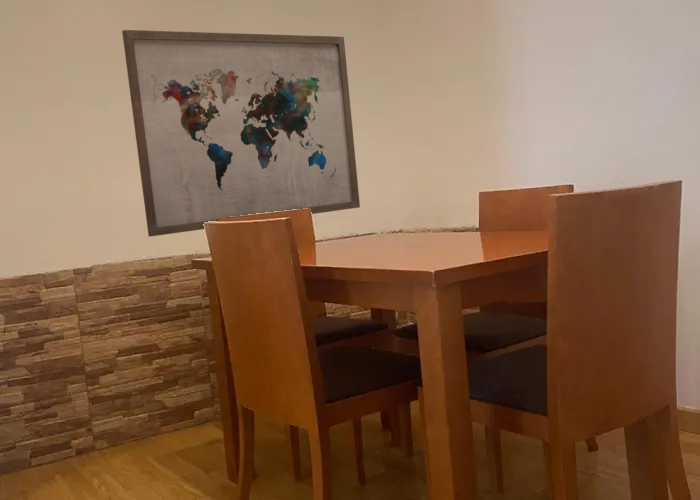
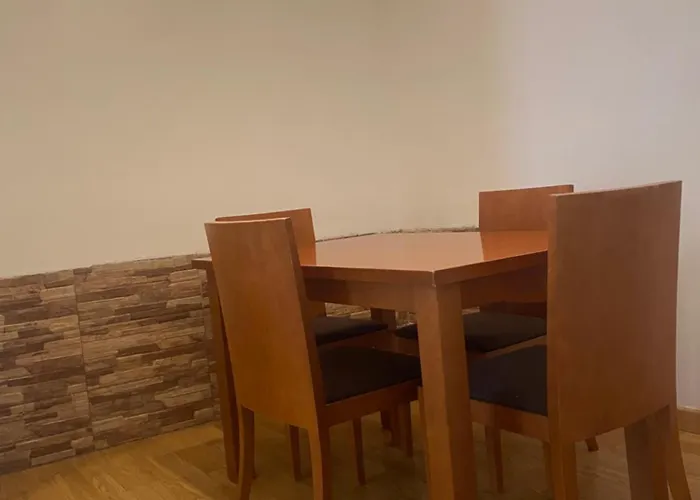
- wall art [121,29,361,238]
